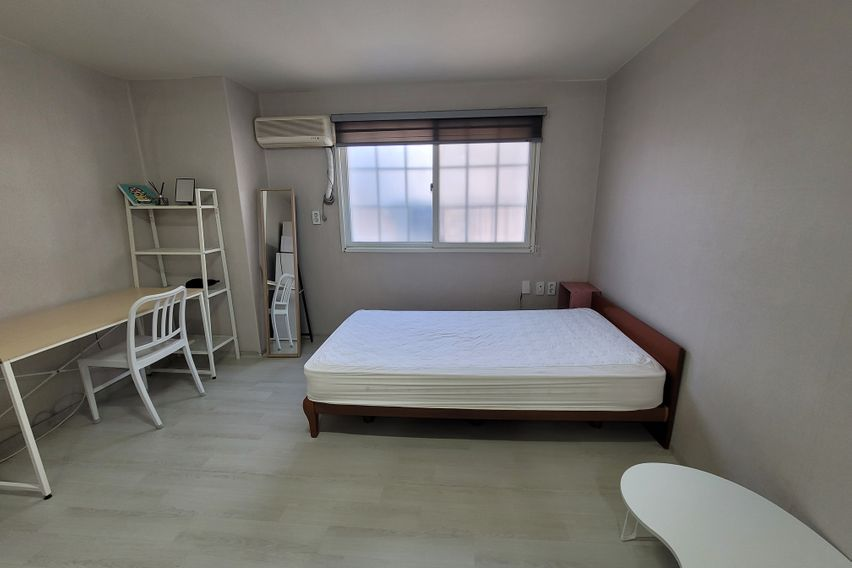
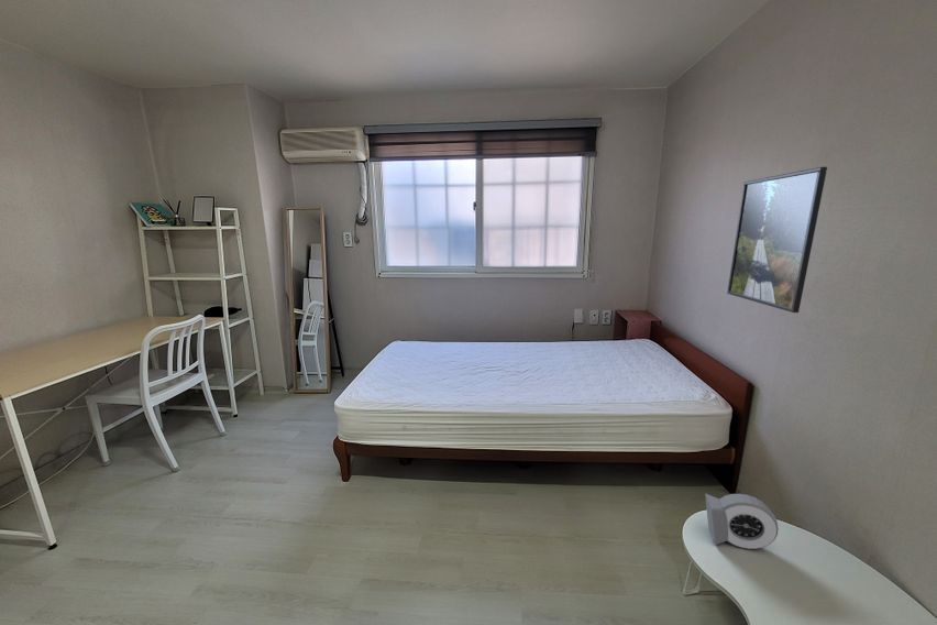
+ alarm clock [704,493,780,550]
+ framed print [726,166,828,314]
